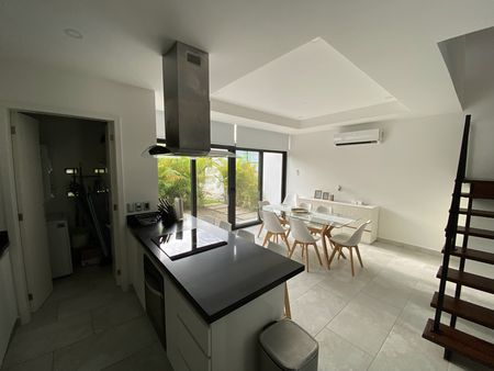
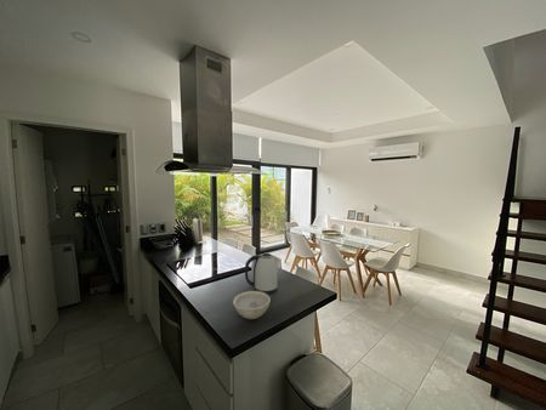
+ bowl [232,290,272,320]
+ kettle [244,252,279,295]
